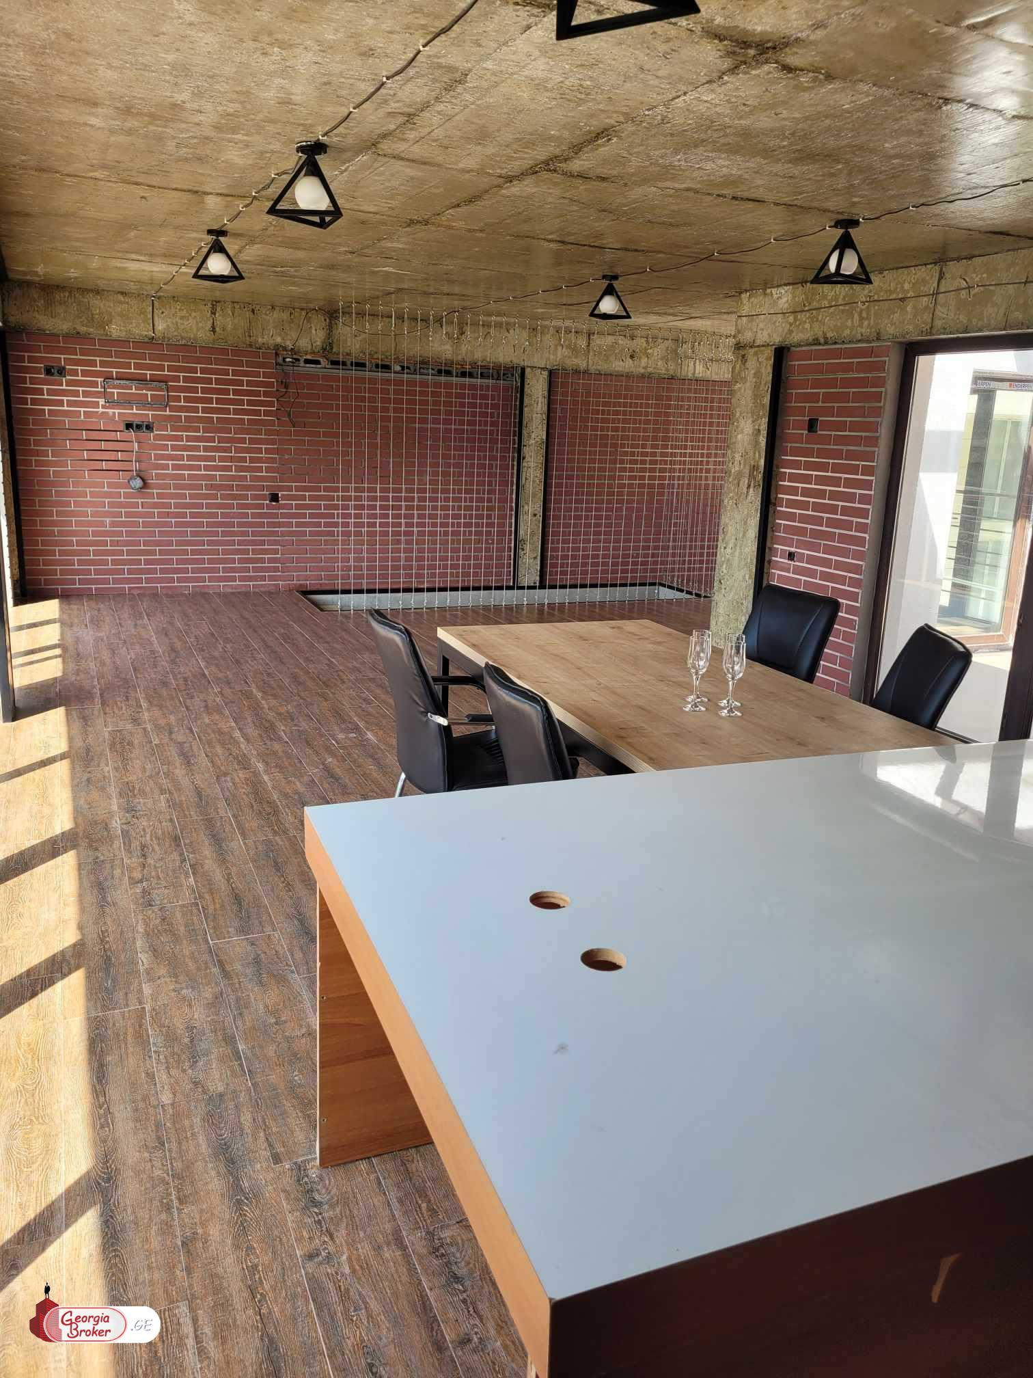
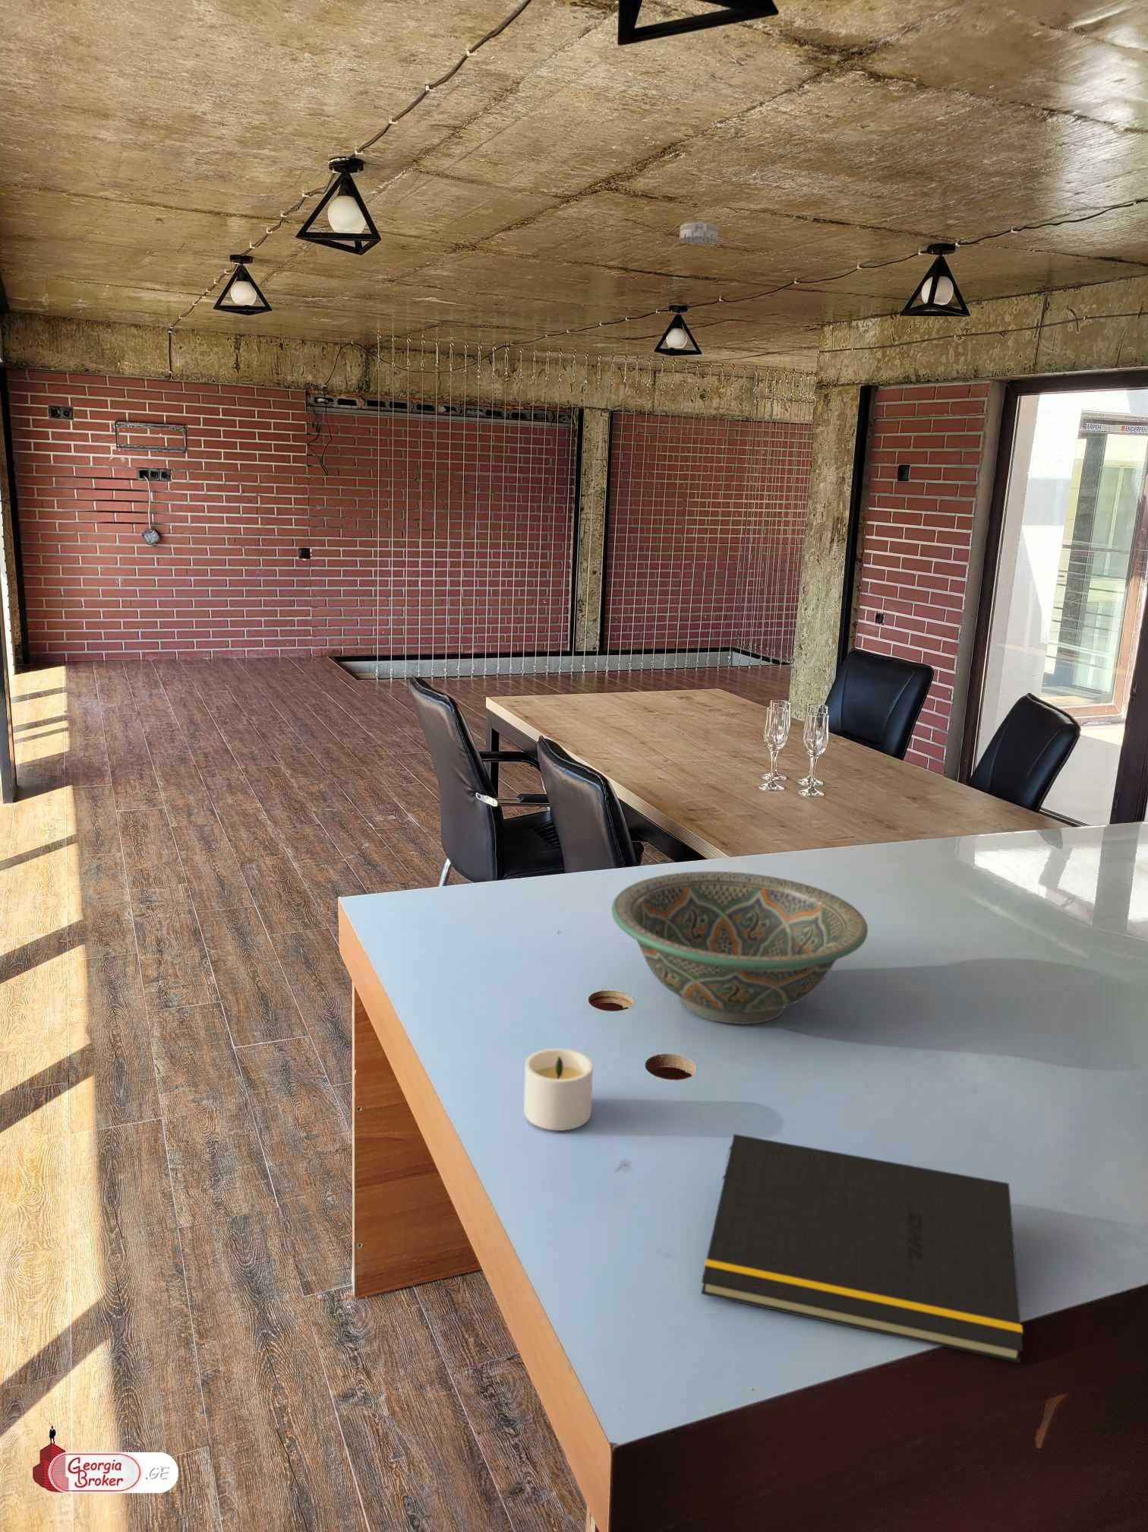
+ notepad [701,1133,1024,1364]
+ smoke detector [679,221,719,245]
+ candle [523,1048,593,1132]
+ decorative bowl [611,871,868,1025]
